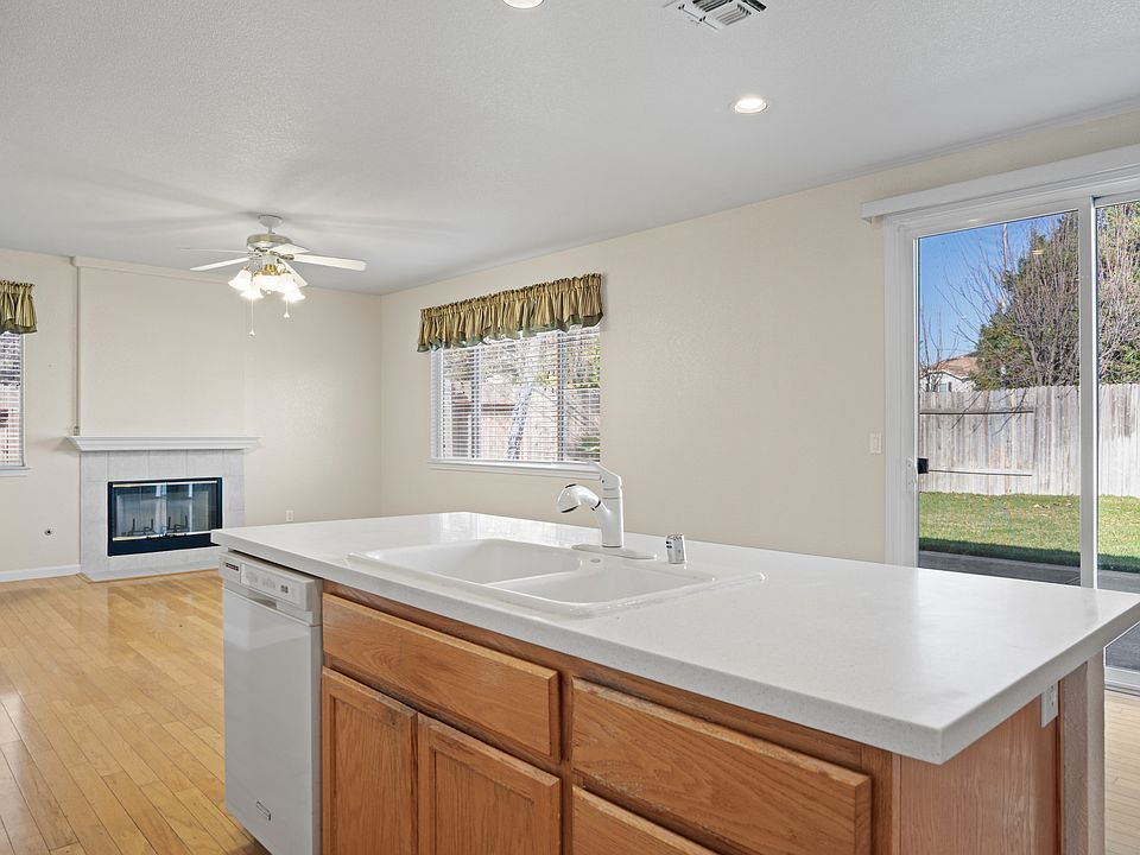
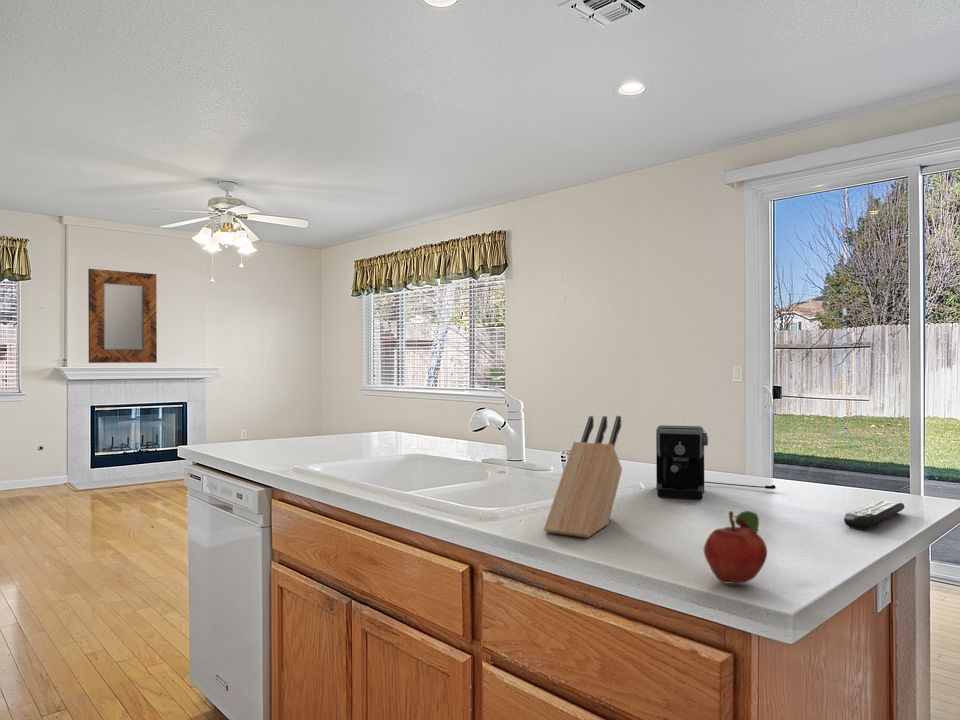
+ home mirror [87,268,158,364]
+ remote control [843,499,905,530]
+ fruit [703,510,768,585]
+ knife block [543,415,623,539]
+ coffee maker [655,424,777,500]
